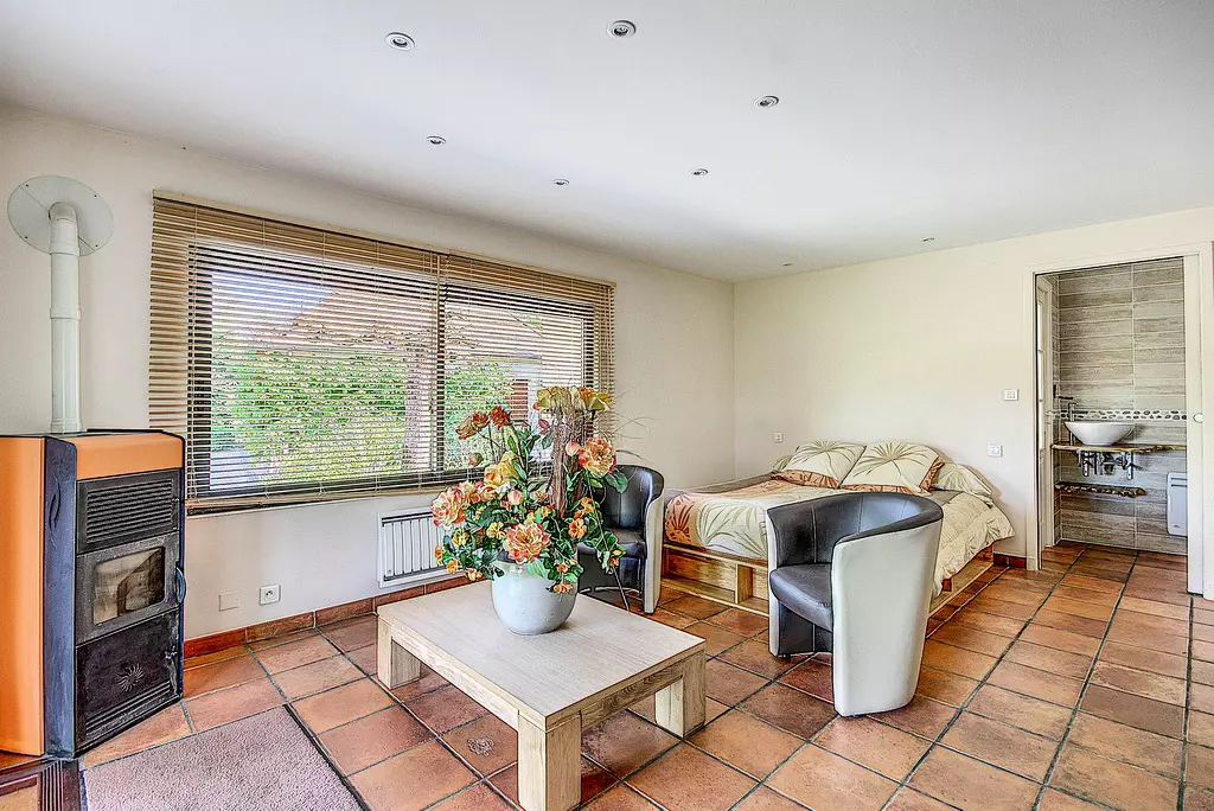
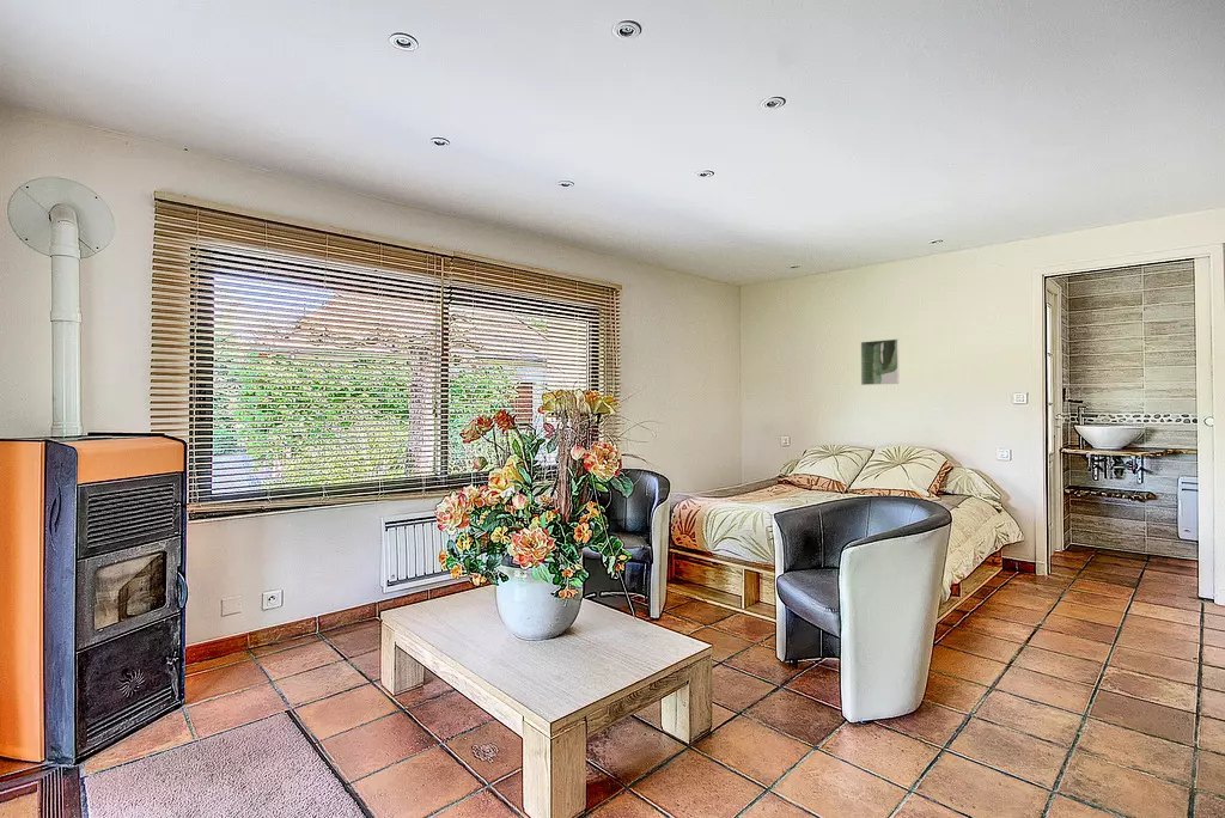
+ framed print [860,338,901,386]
